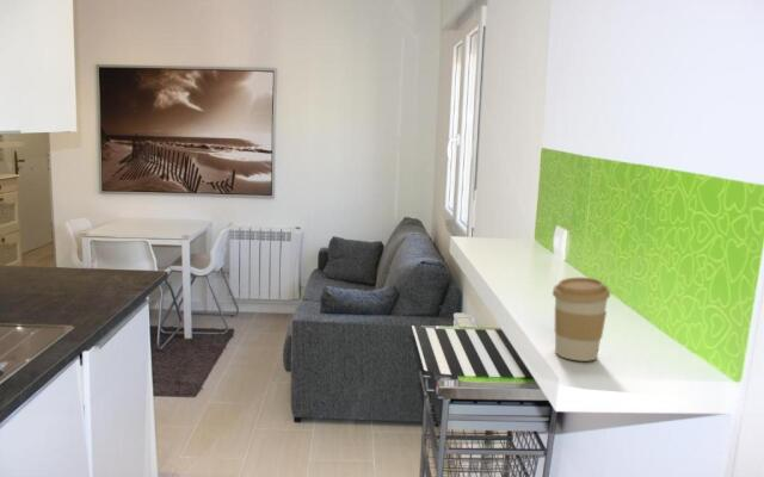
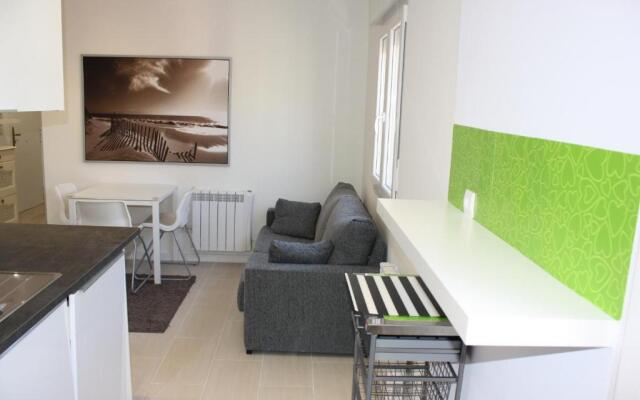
- coffee cup [552,277,611,363]
